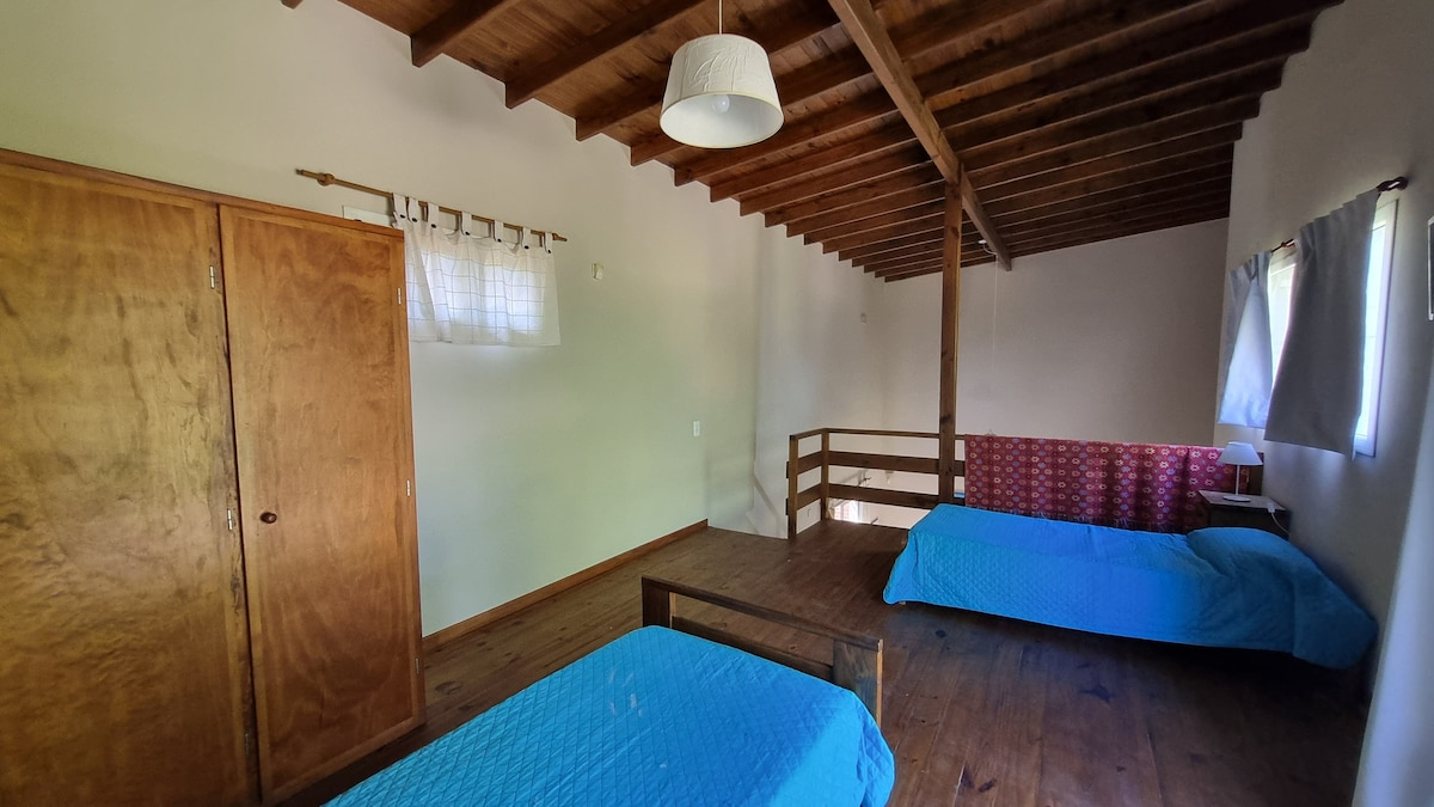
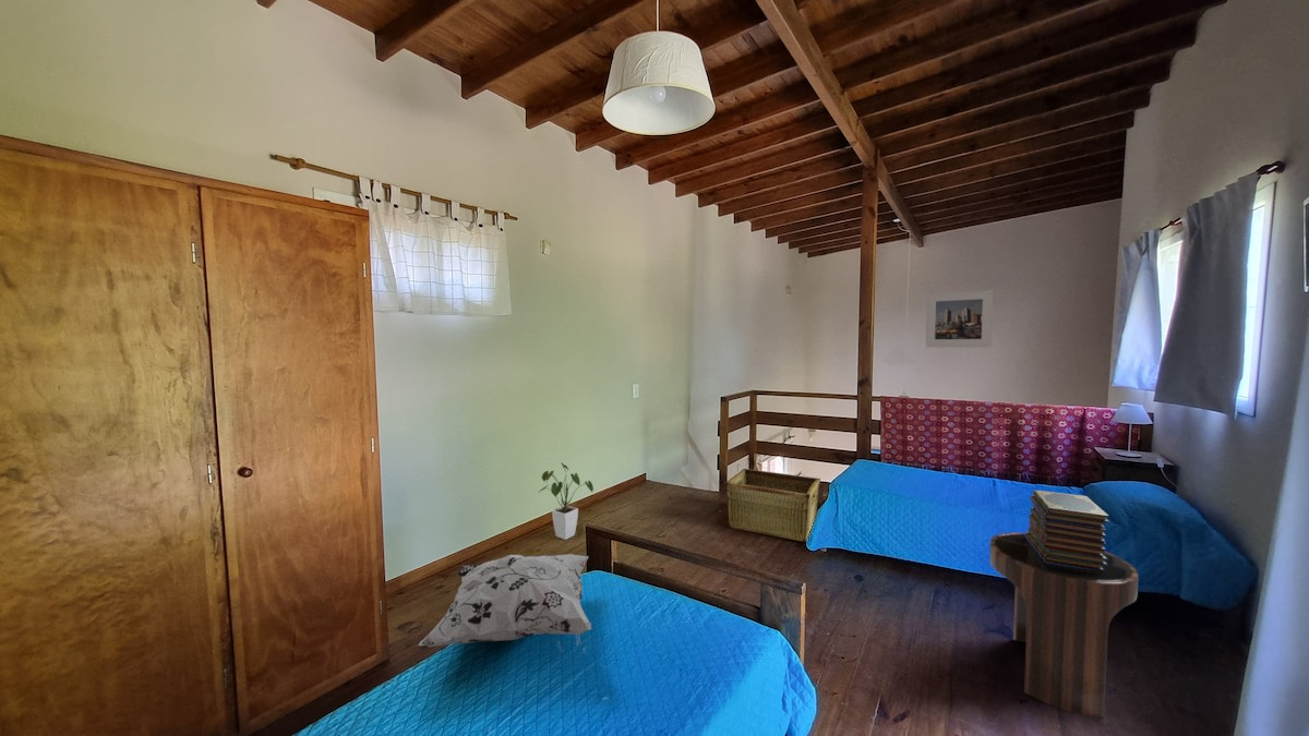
+ decorative pillow [418,553,592,648]
+ hamper [724,468,821,543]
+ side table [988,531,1139,719]
+ book stack [1025,488,1110,571]
+ house plant [537,461,595,541]
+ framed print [925,289,994,348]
